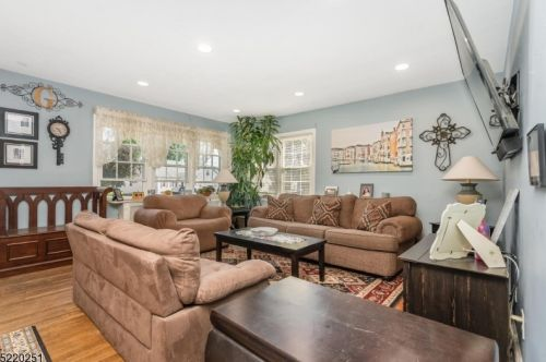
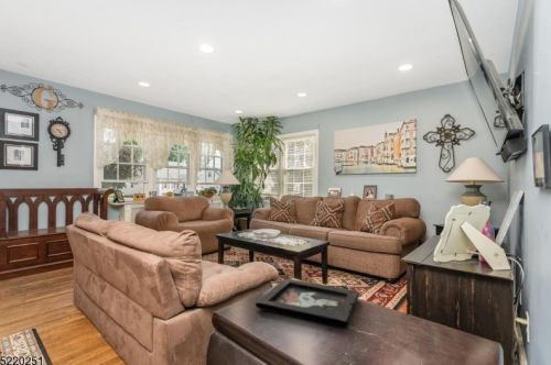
+ decorative tray [255,278,360,329]
